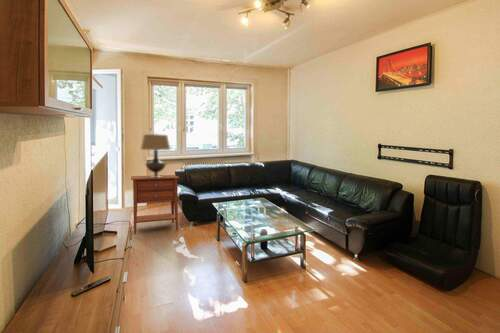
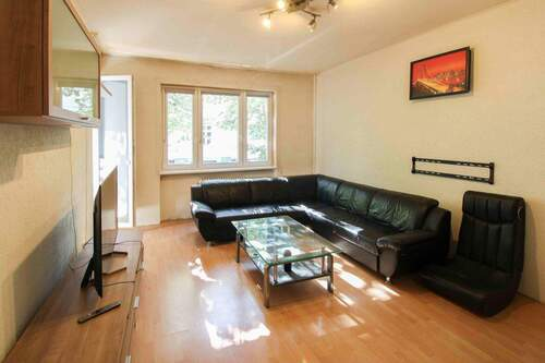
- nightstand [130,174,180,235]
- table lamp [140,133,172,177]
